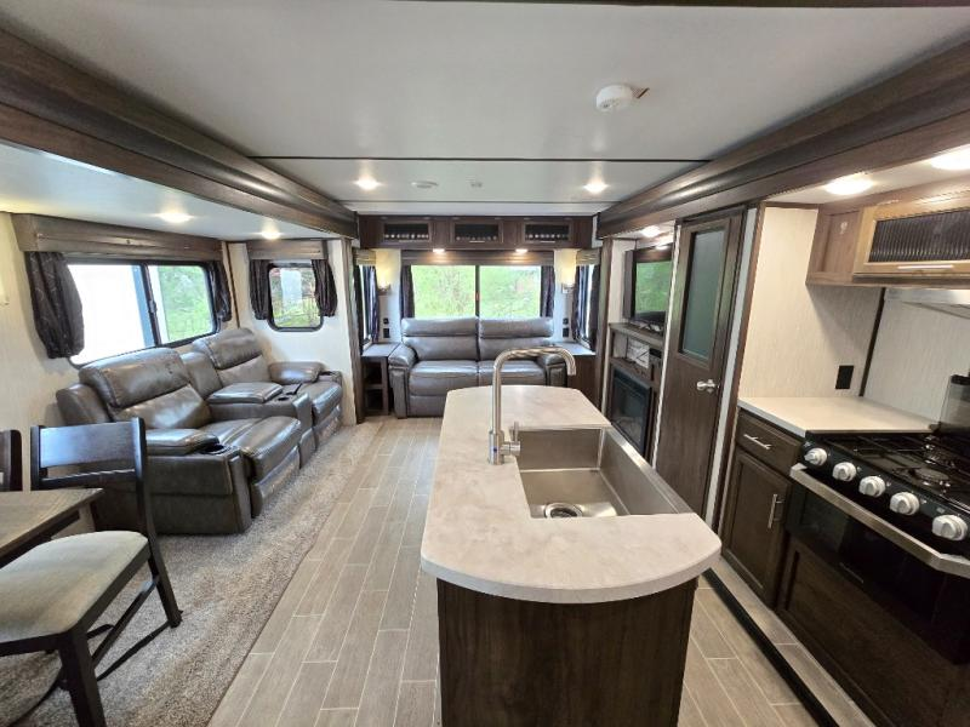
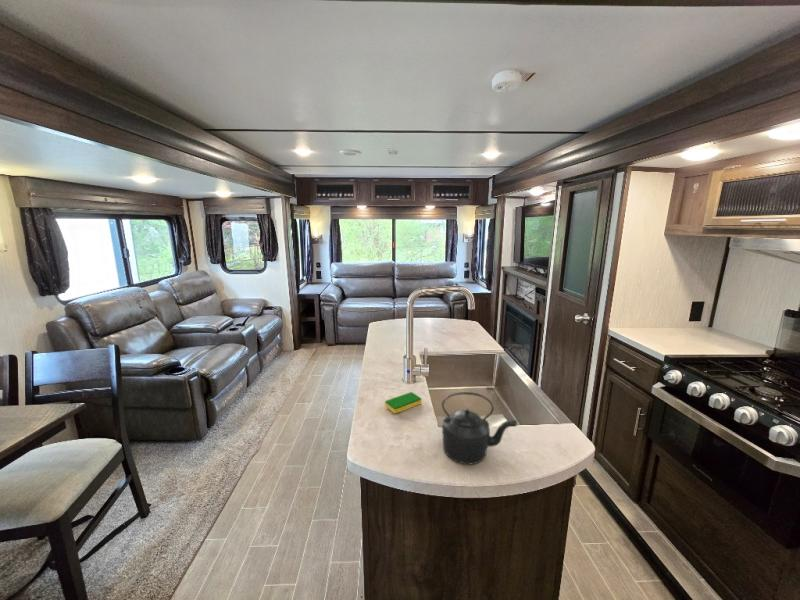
+ kettle [441,391,518,465]
+ dish sponge [384,391,422,414]
